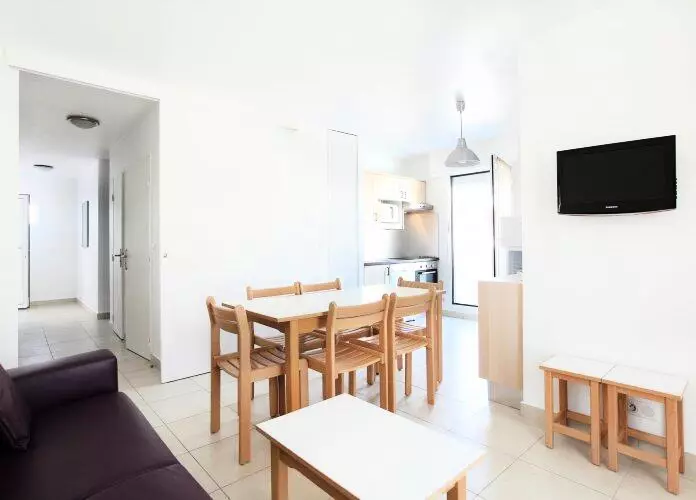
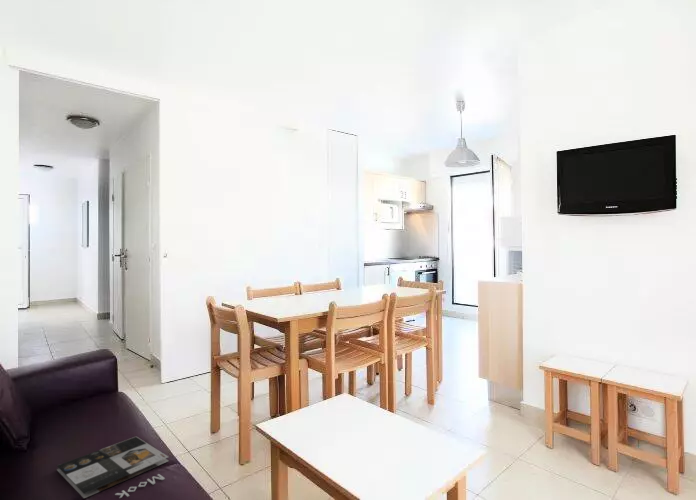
+ magazine [56,436,170,499]
